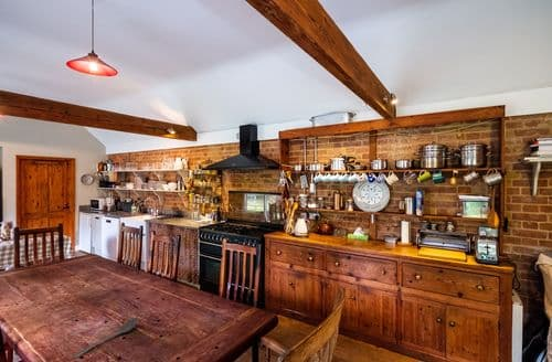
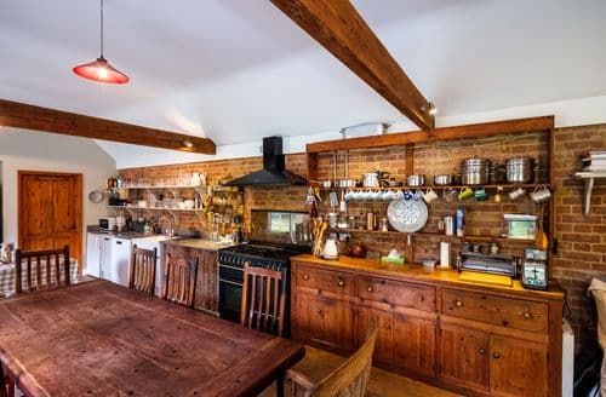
- stirrer [72,316,139,359]
